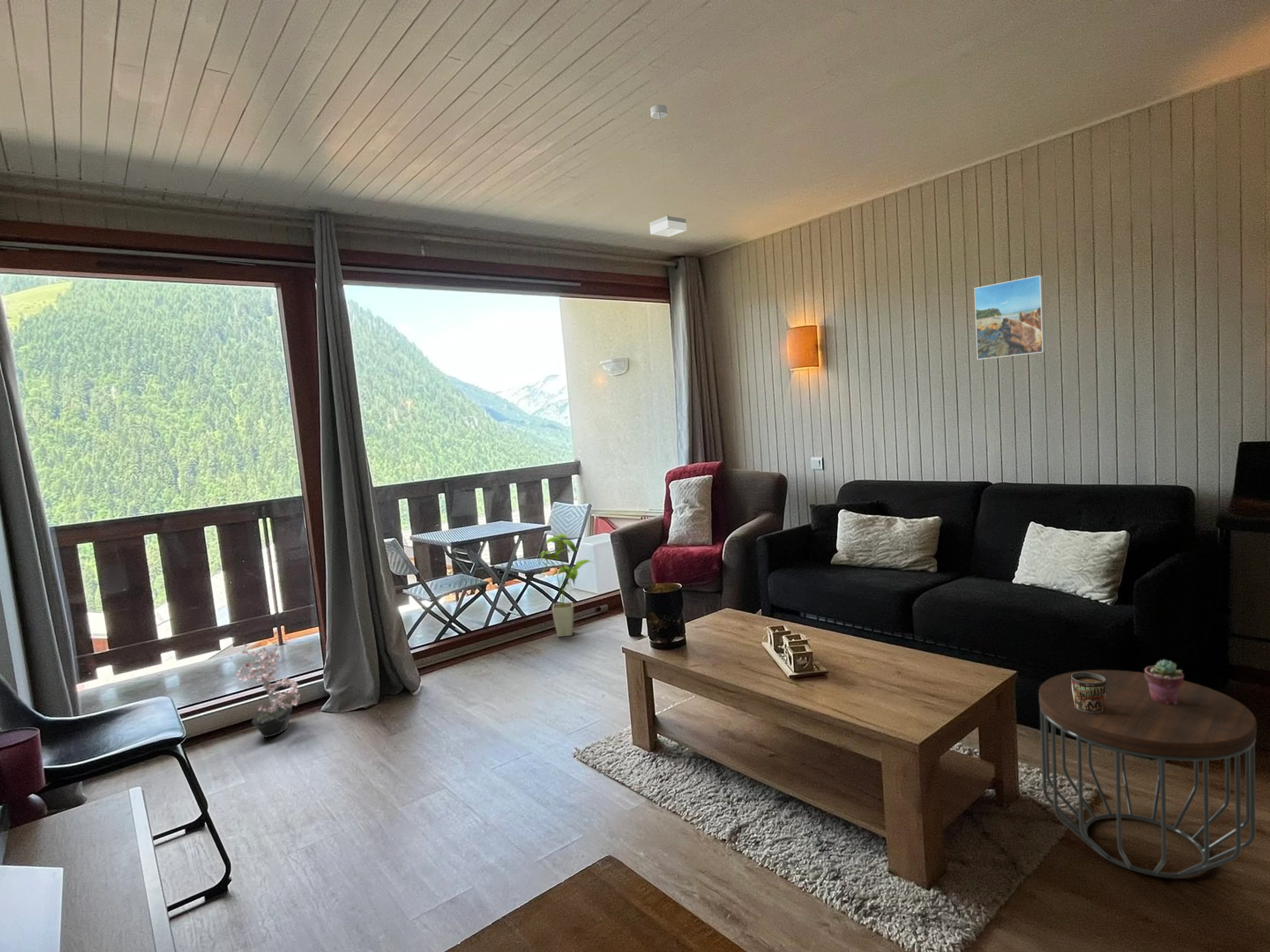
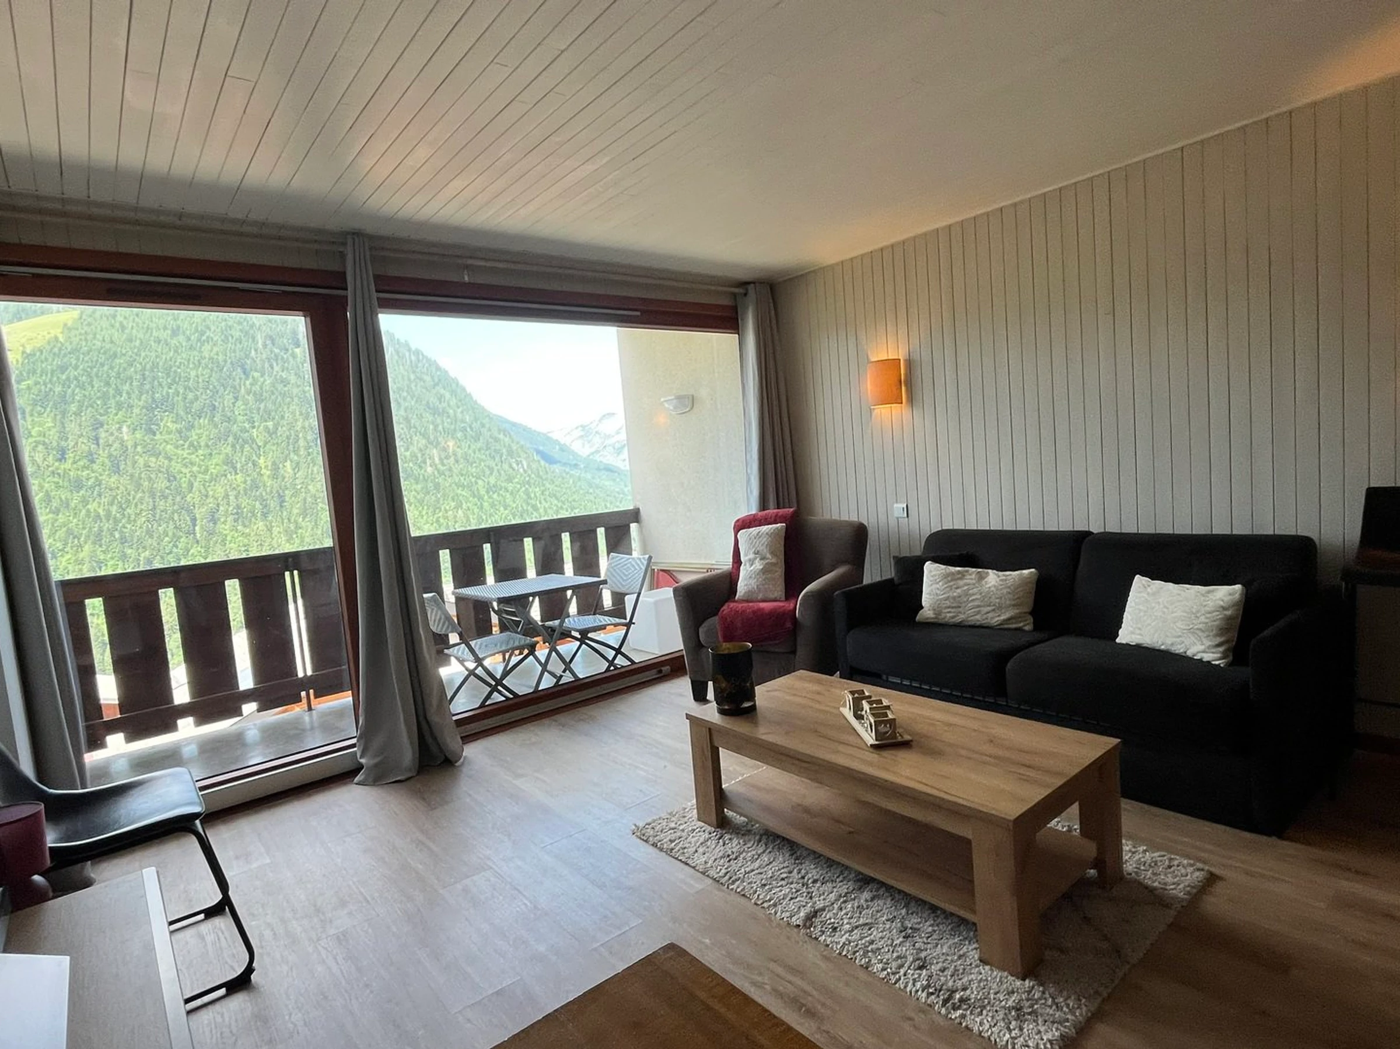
- potted plant [235,642,301,738]
- pendant lamp [649,104,687,237]
- house plant [538,533,595,637]
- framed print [974,274,1046,360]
- mug [1071,672,1106,713]
- side table [1038,670,1257,878]
- potted succulent [1144,659,1184,704]
